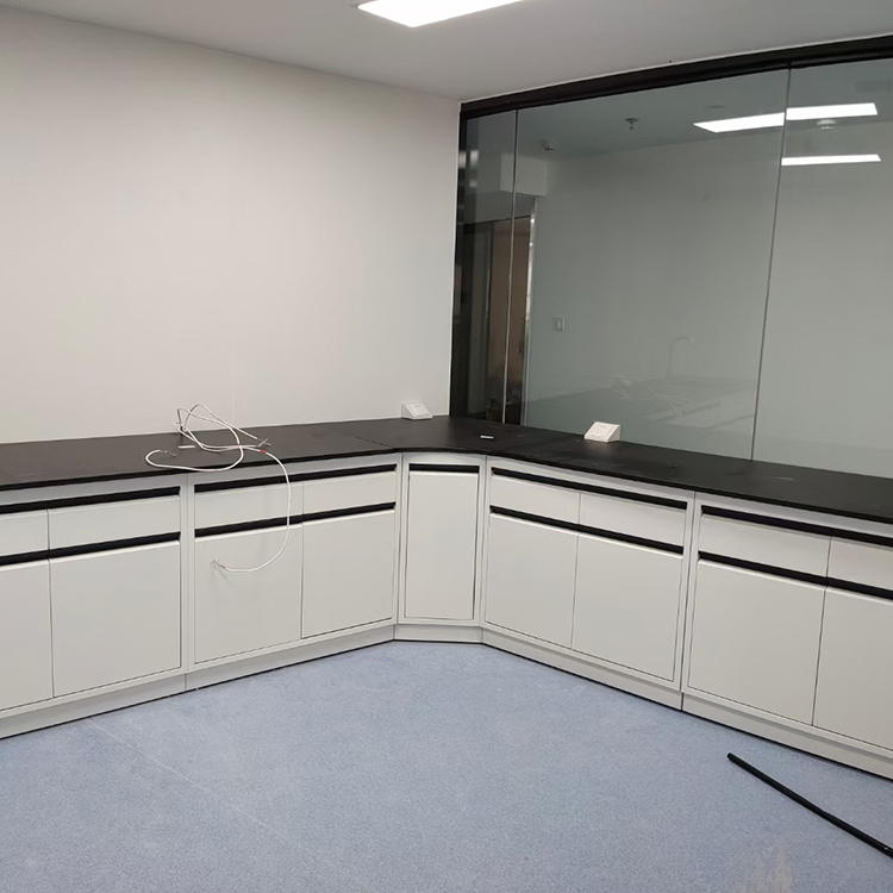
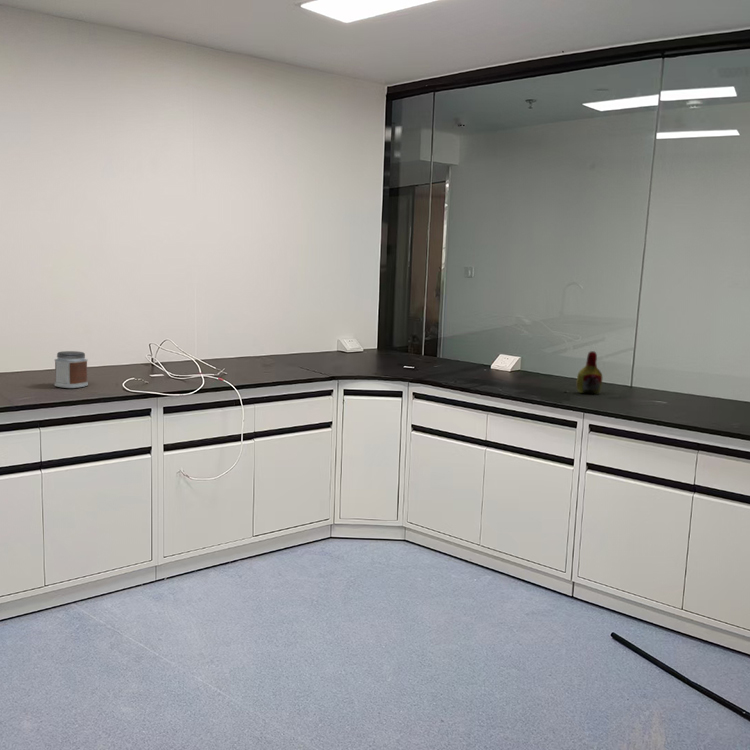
+ jar [53,350,89,389]
+ bottle [576,350,603,395]
